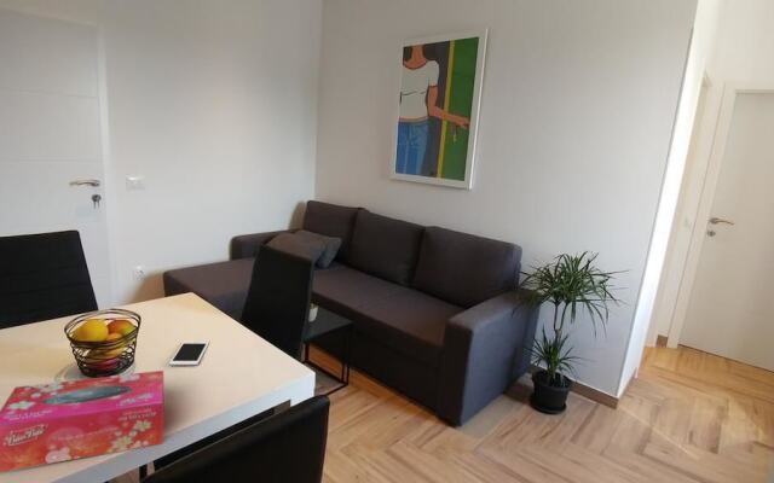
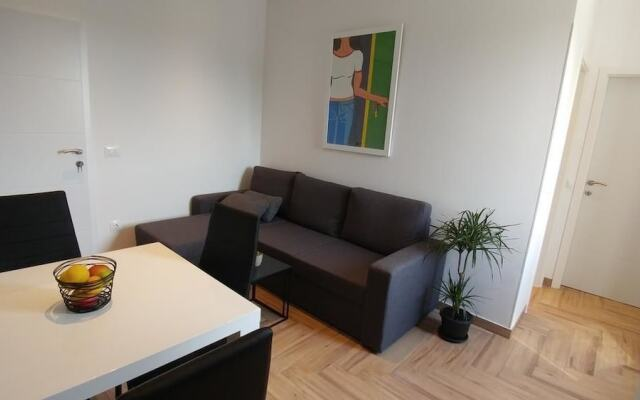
- tissue box [0,369,164,473]
- cell phone [168,339,210,366]
